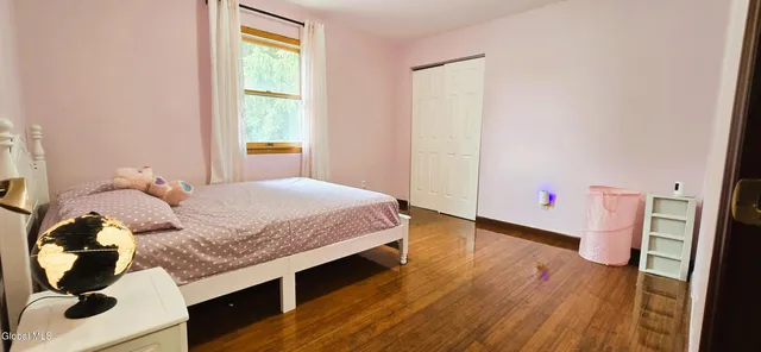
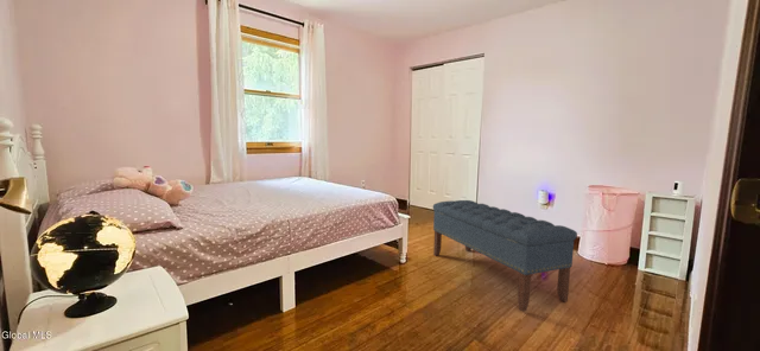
+ bench [432,199,578,313]
